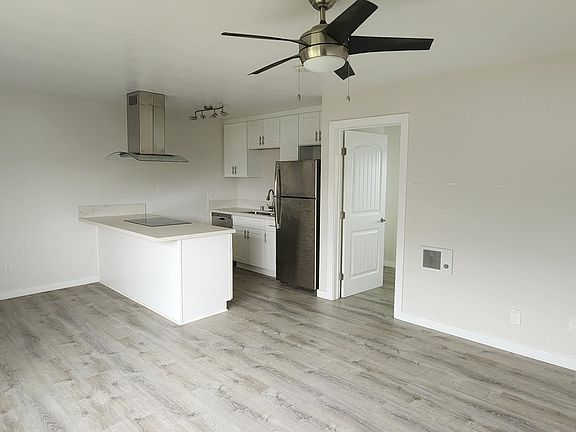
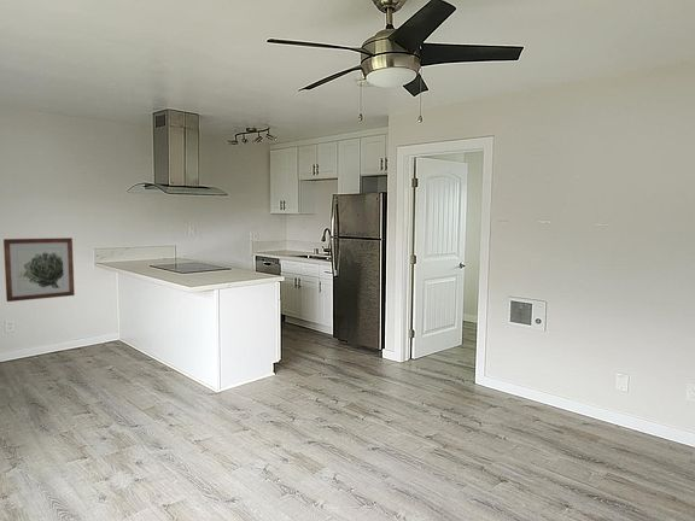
+ wall art [2,236,76,303]
